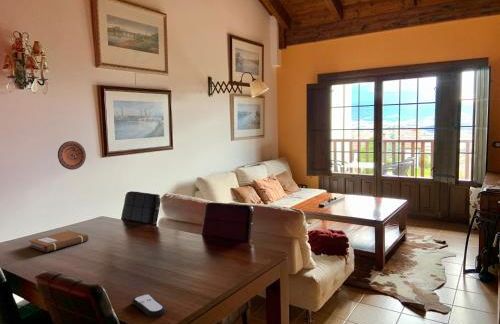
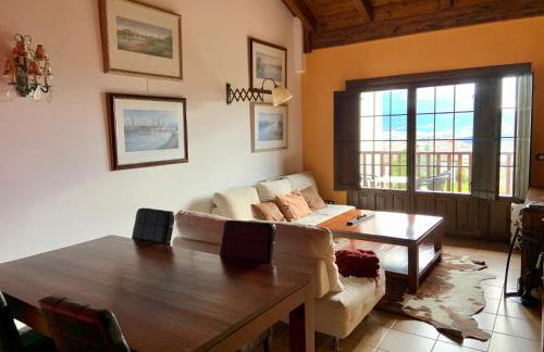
- remote control [131,293,166,318]
- decorative plate [57,140,87,171]
- notebook [28,230,89,253]
